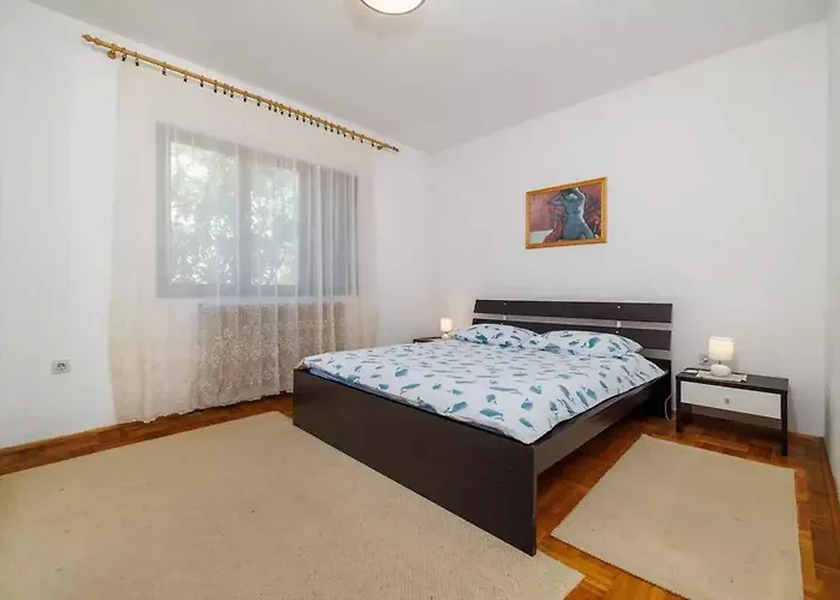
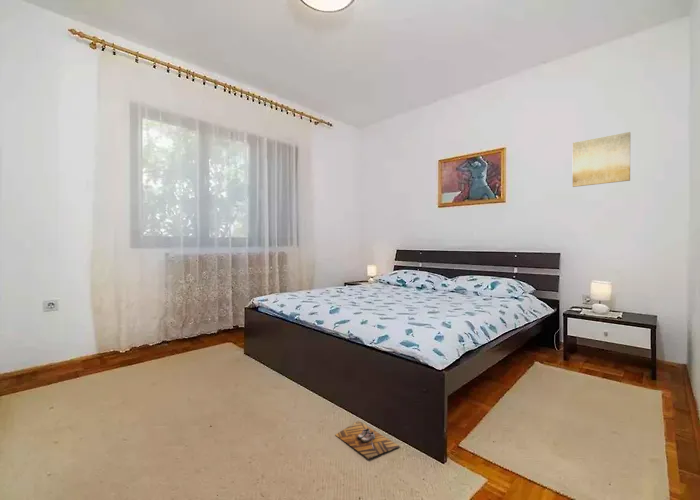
+ wall art [572,131,631,188]
+ shoe [335,420,401,459]
